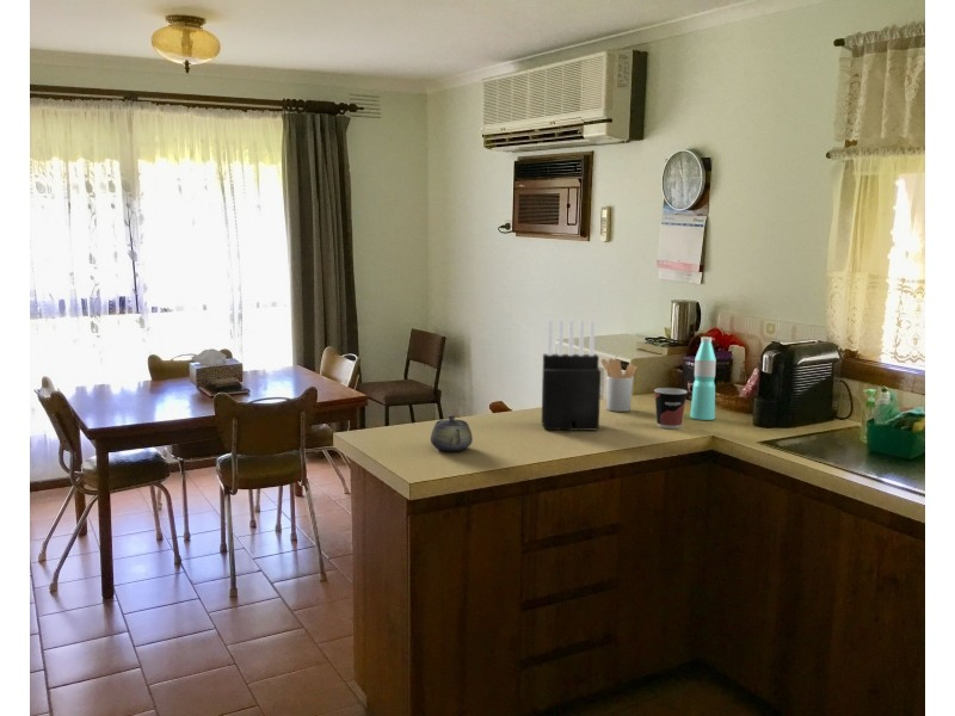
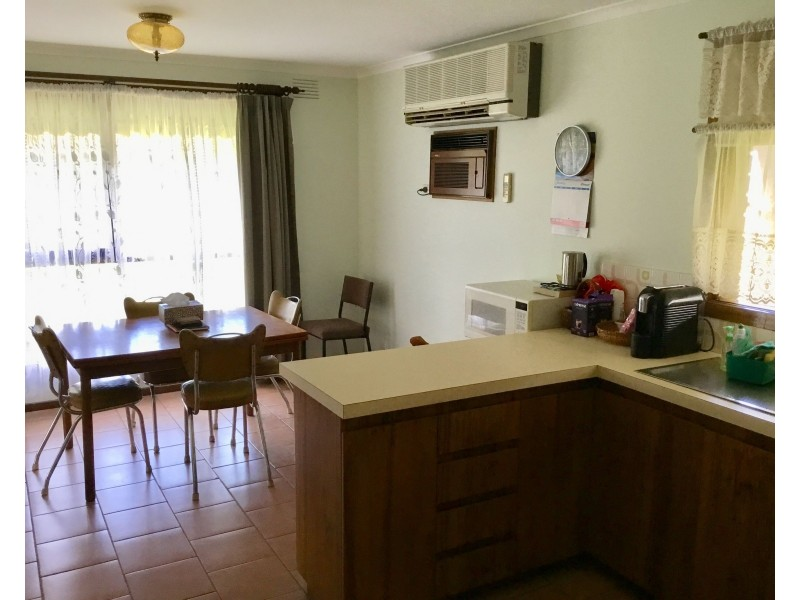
- teapot [430,414,474,452]
- water bottle [689,335,717,421]
- knife block [541,319,602,433]
- utensil holder [600,358,637,413]
- cup [653,387,689,430]
